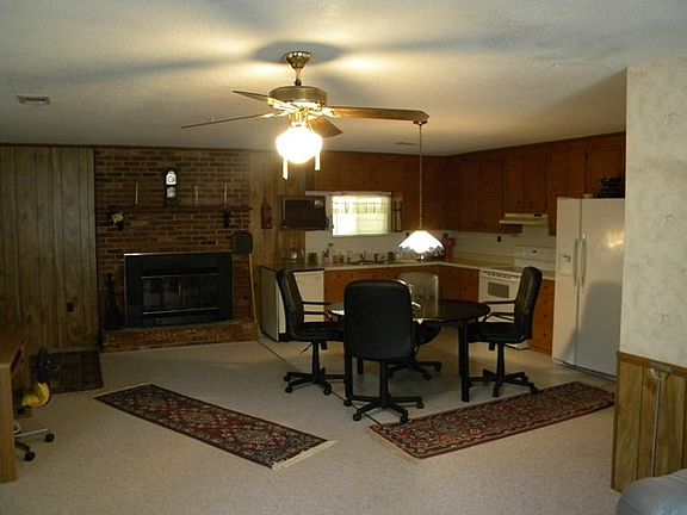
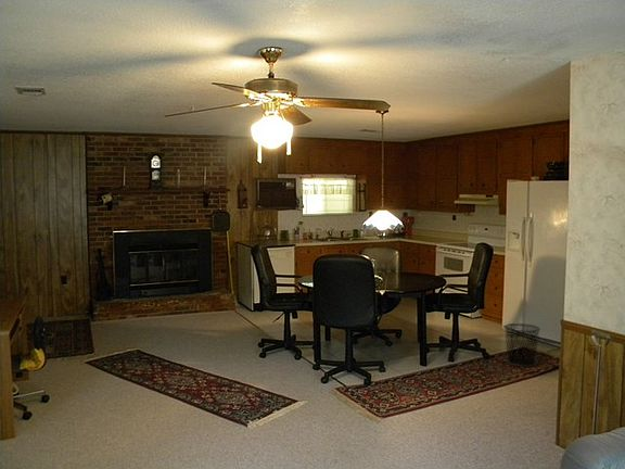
+ trash can [503,322,541,368]
